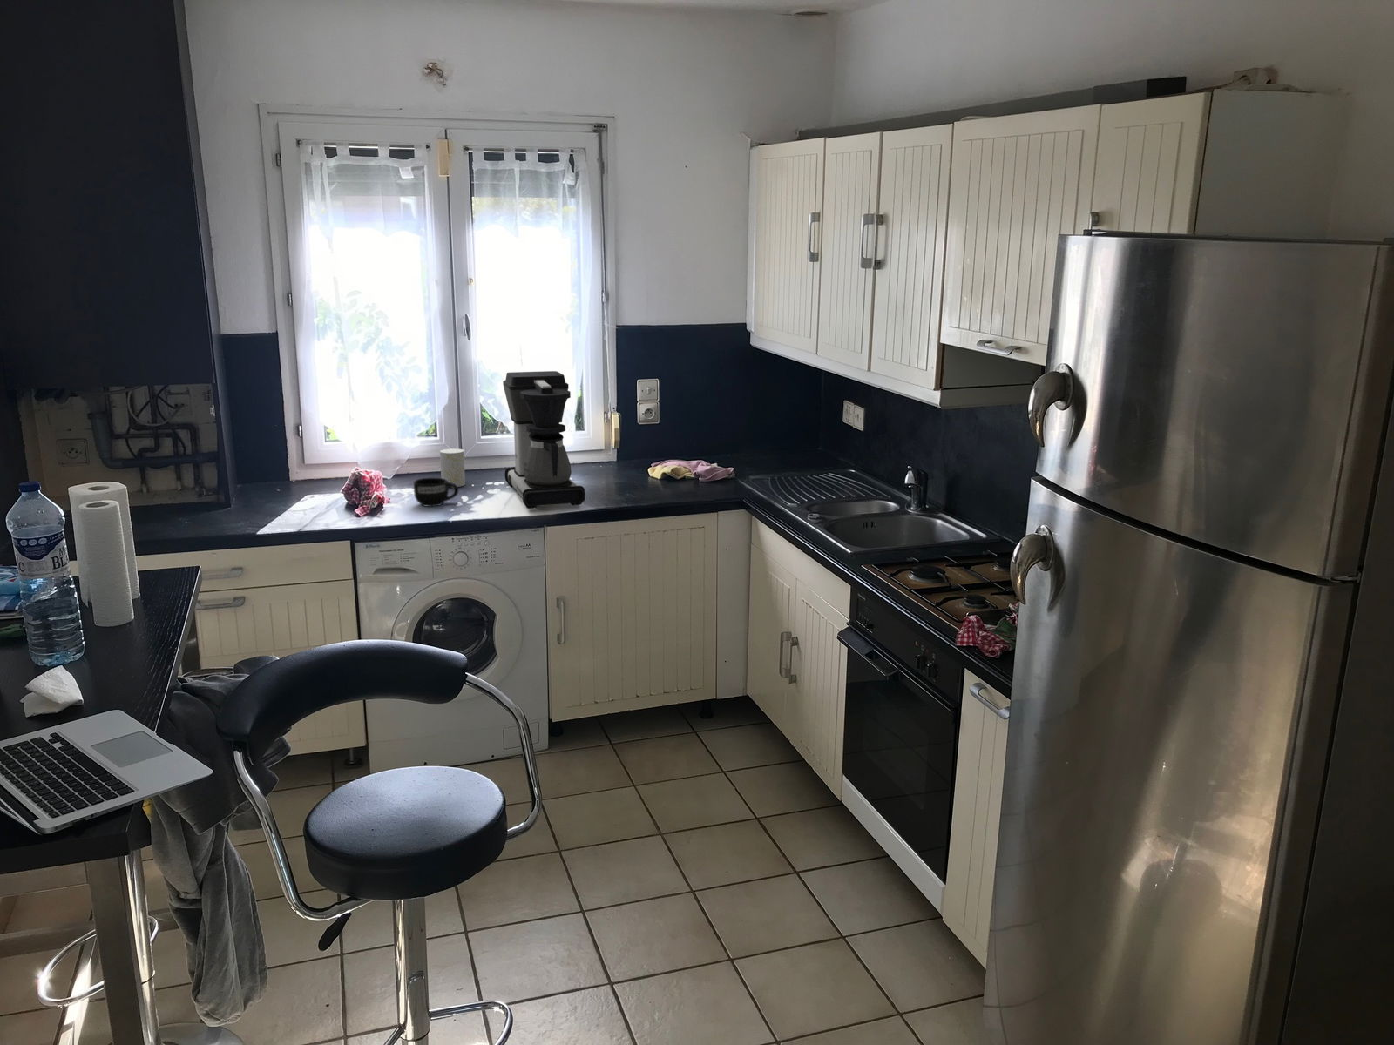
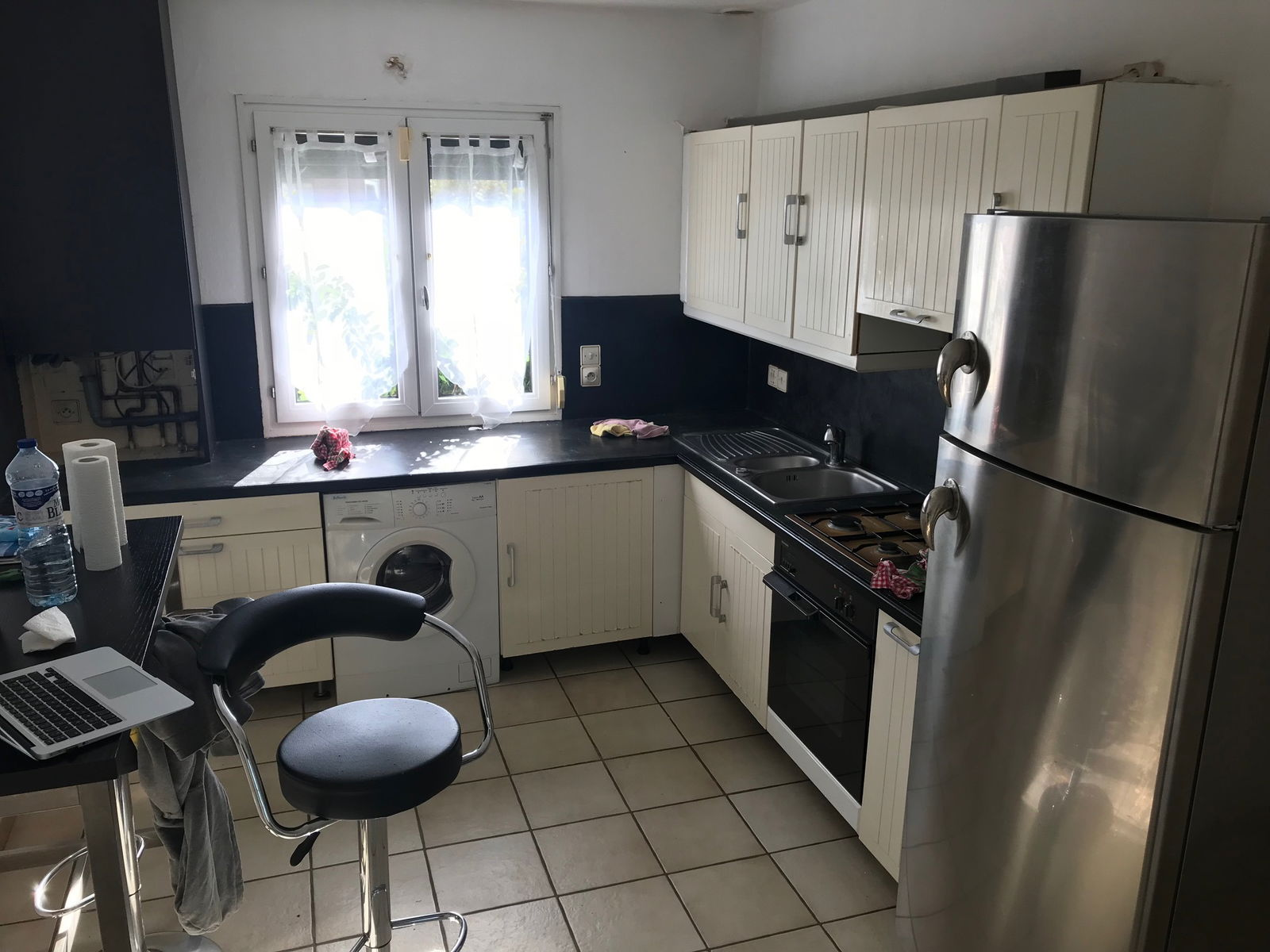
- mug [413,476,459,508]
- cup [439,448,466,487]
- coffee maker [502,370,586,509]
